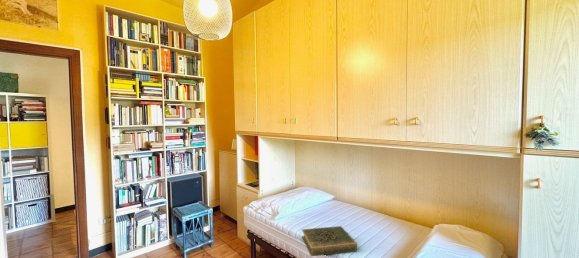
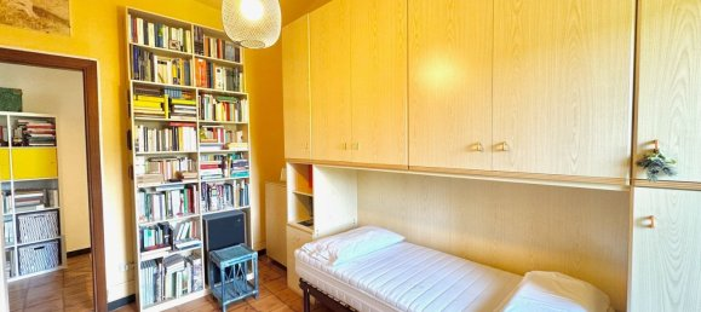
- hardback book [301,225,358,257]
